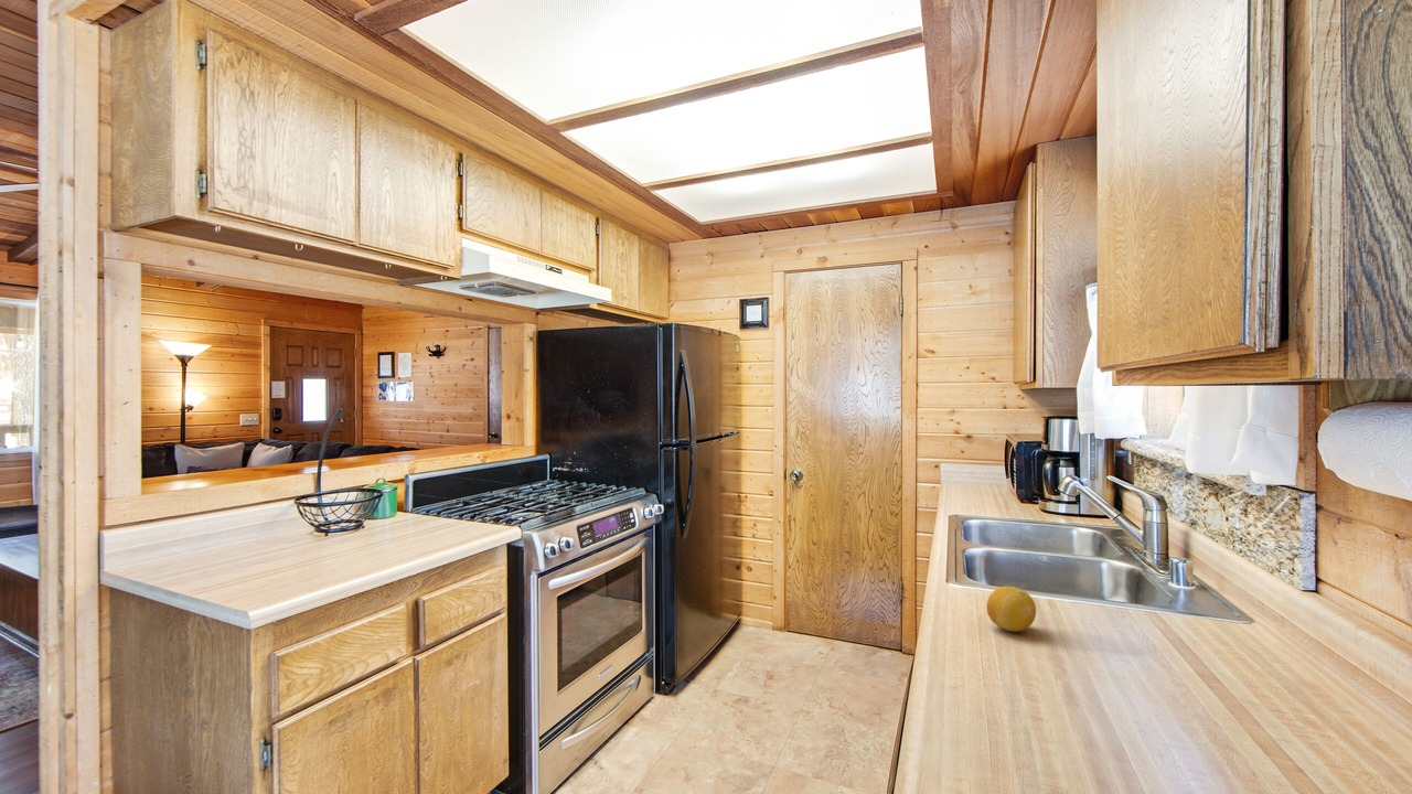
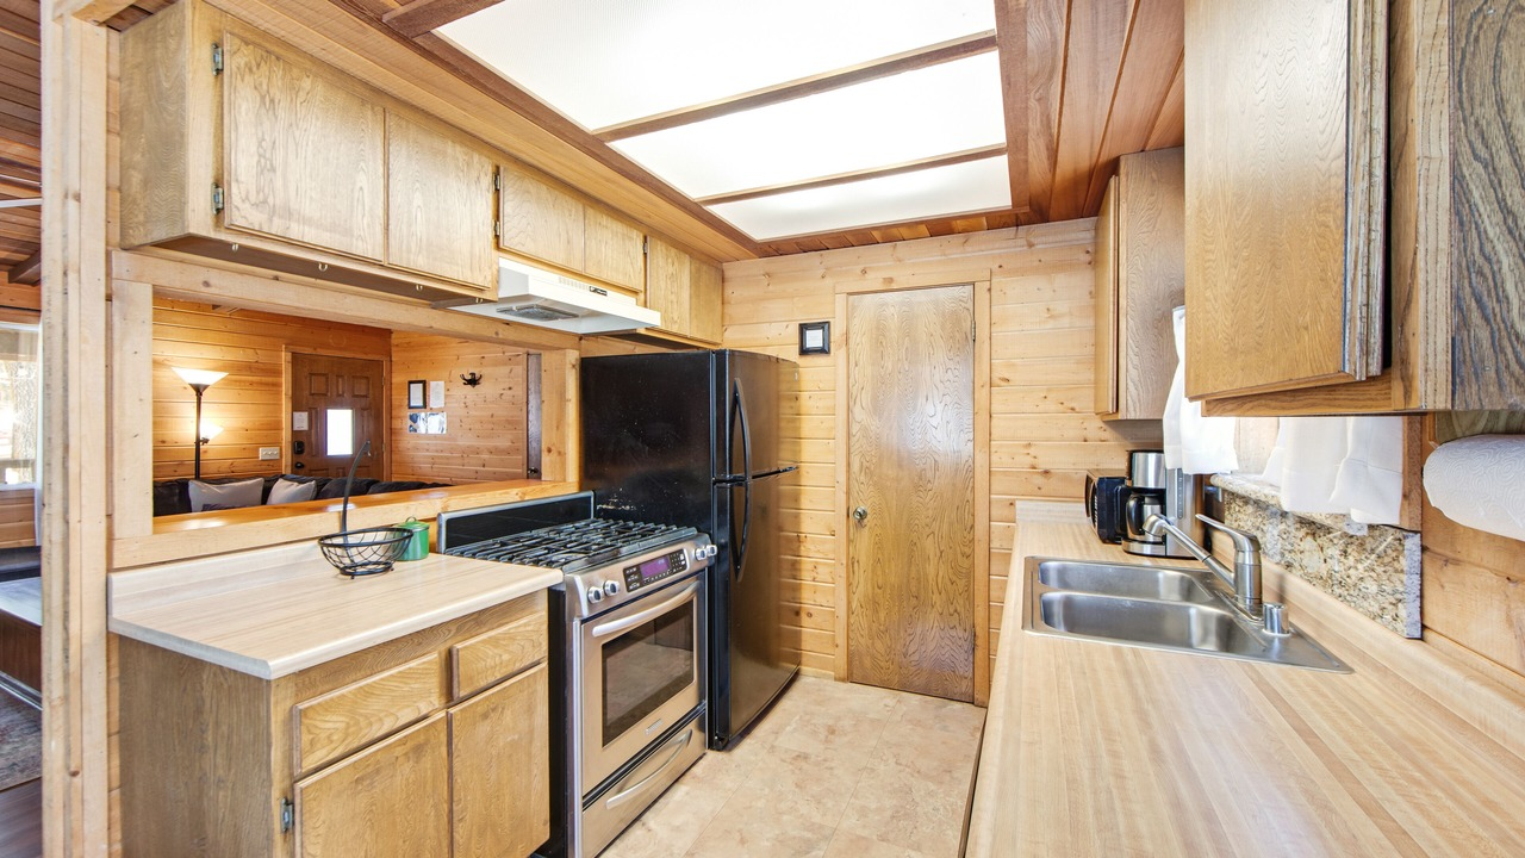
- fruit [986,586,1037,633]
